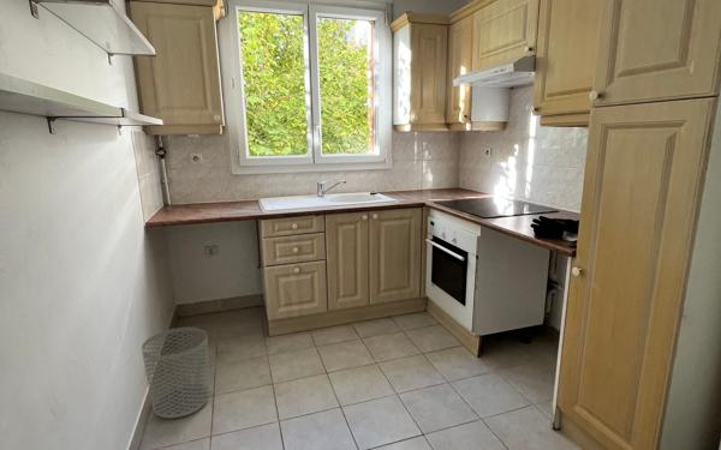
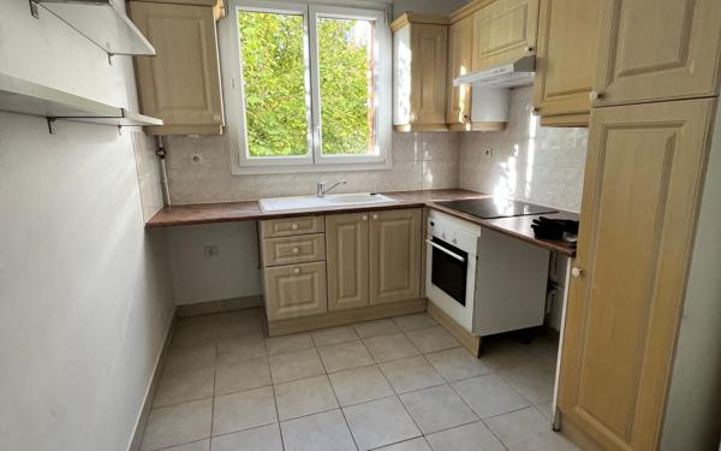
- waste bin [141,326,210,420]
